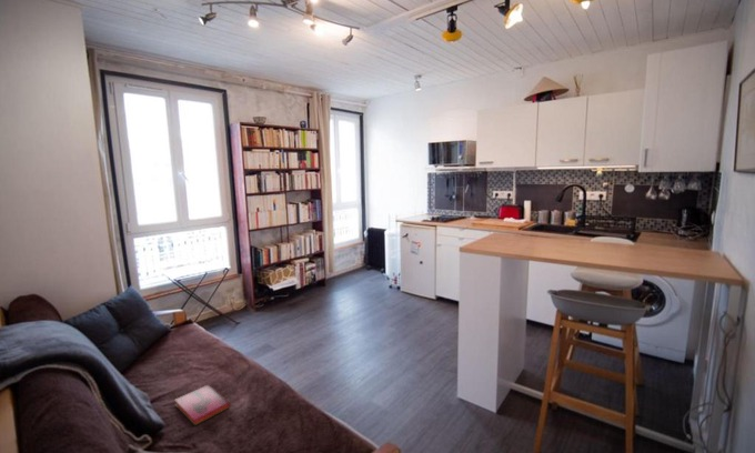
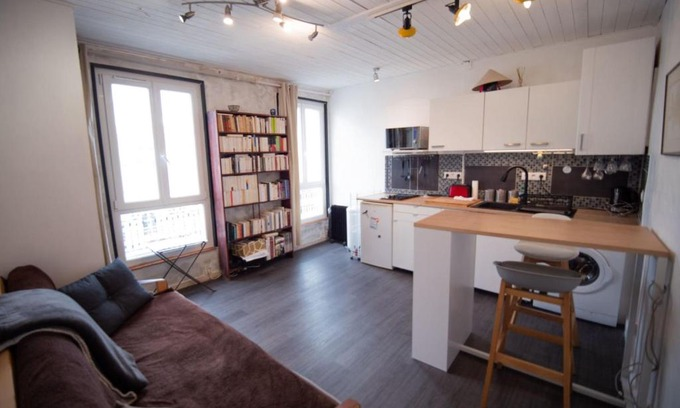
- hardback book [174,383,231,426]
